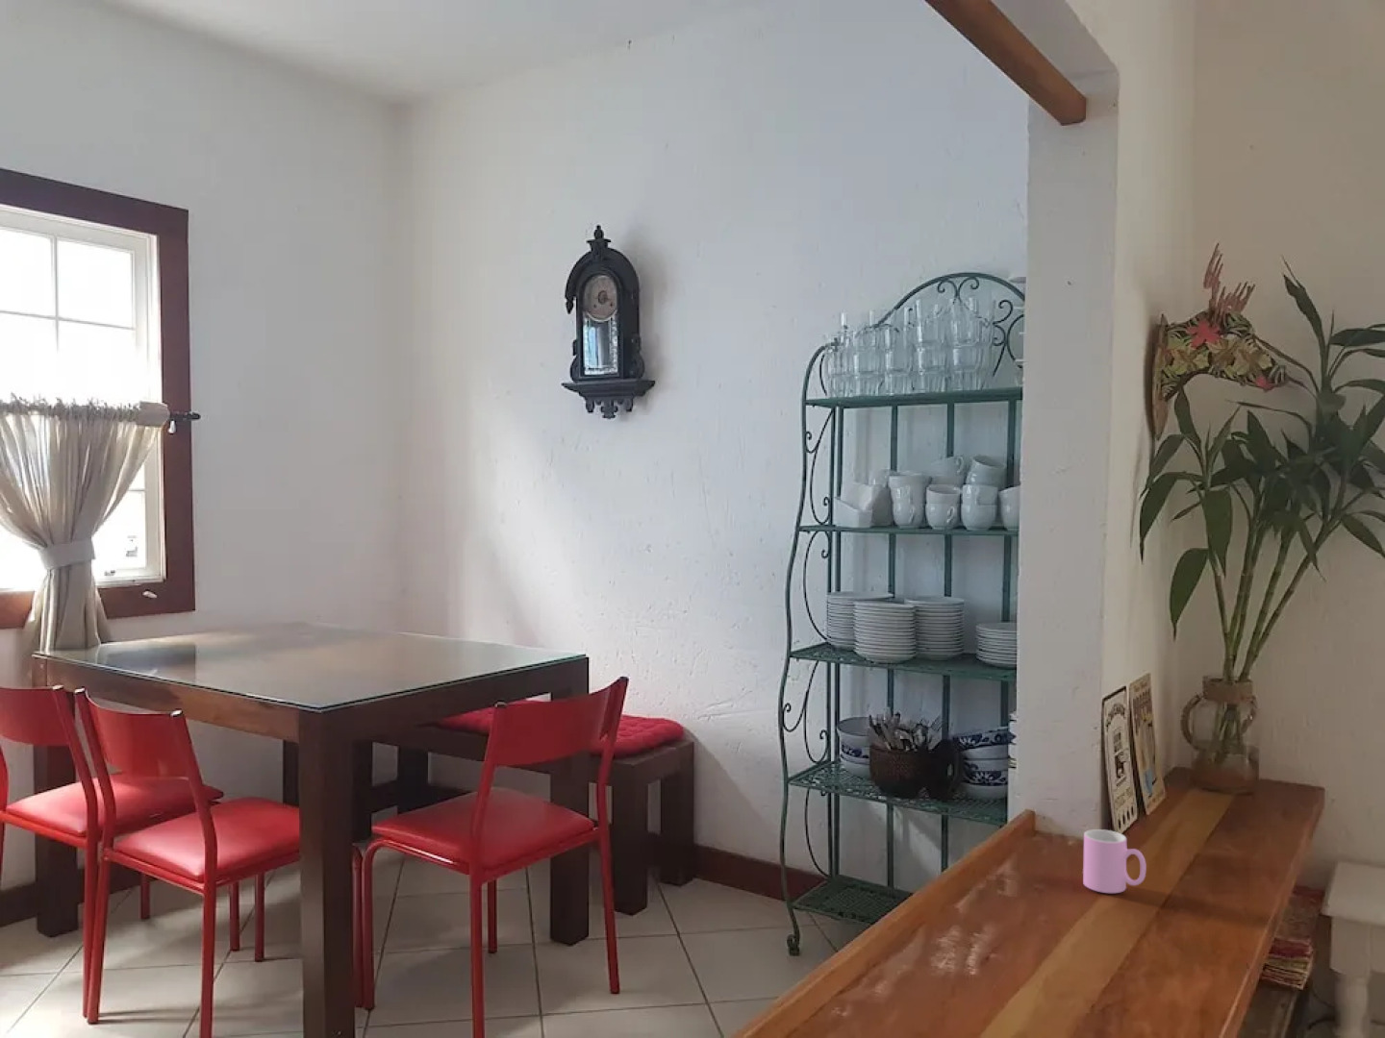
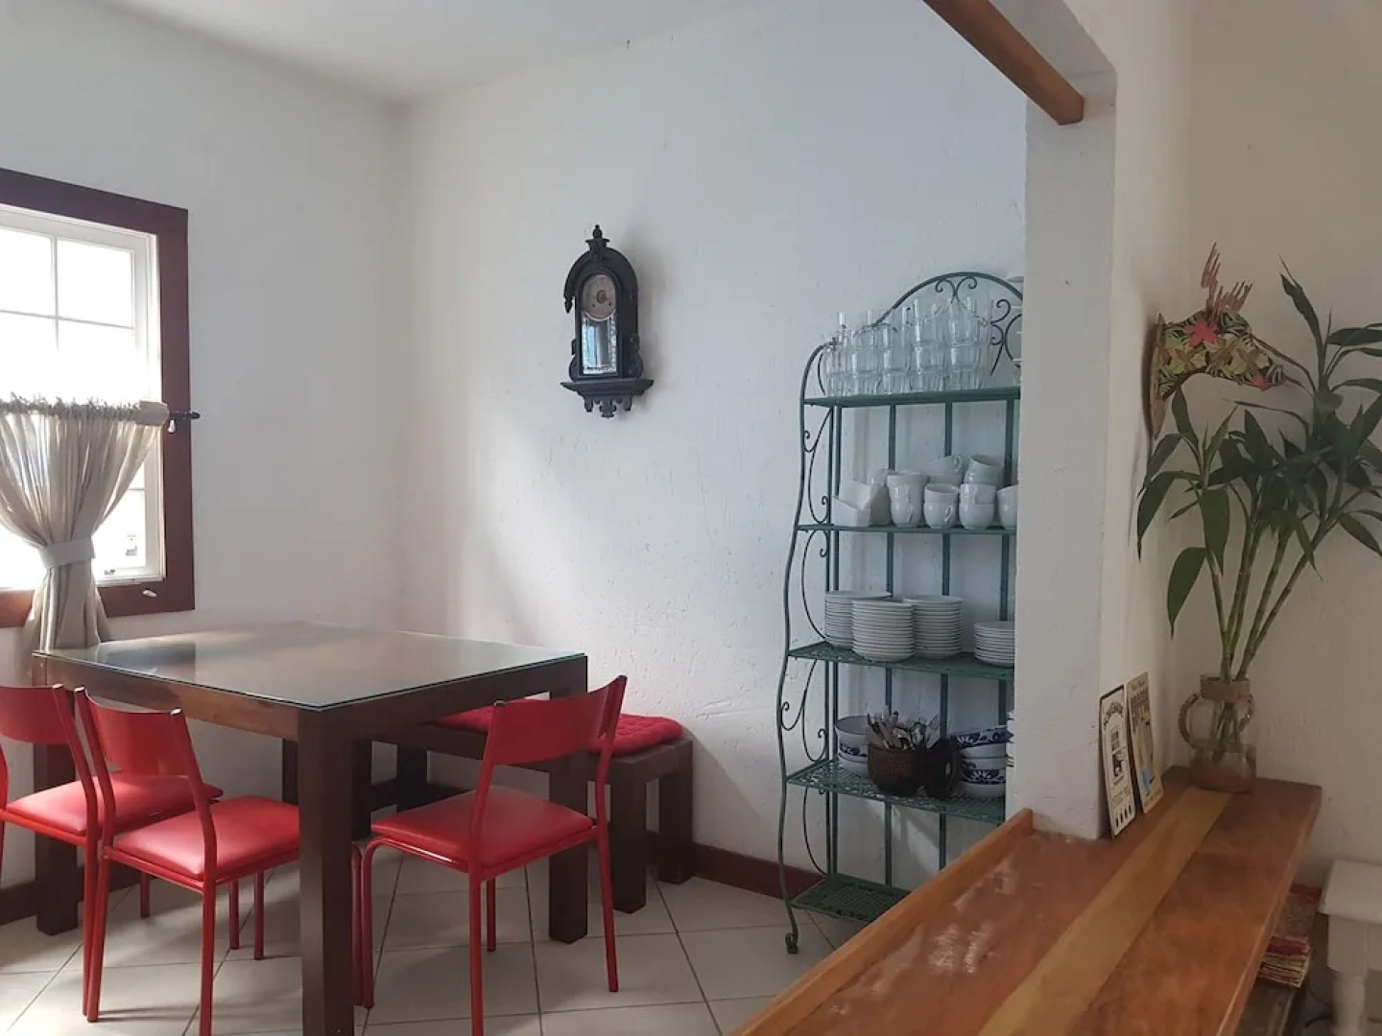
- cup [1082,829,1147,894]
